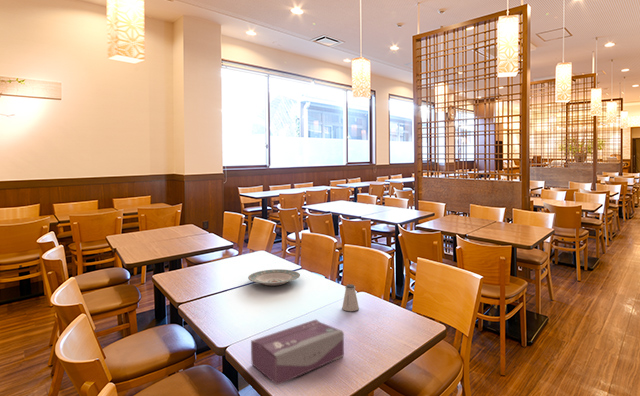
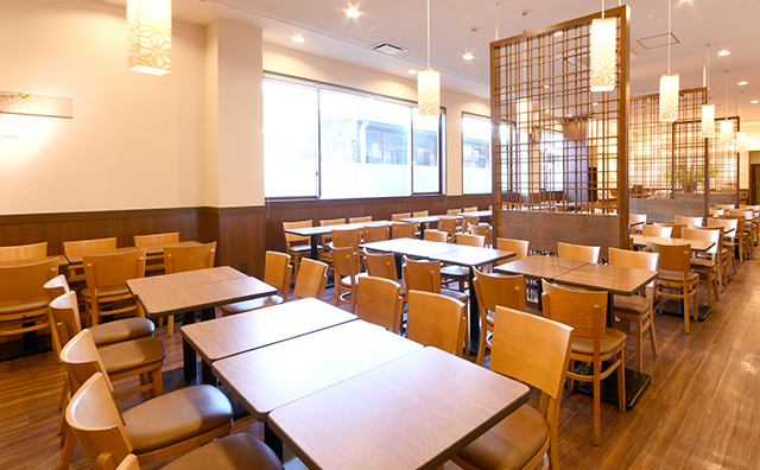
- tissue box [250,319,345,386]
- saltshaker [341,283,360,312]
- plate [247,268,301,287]
